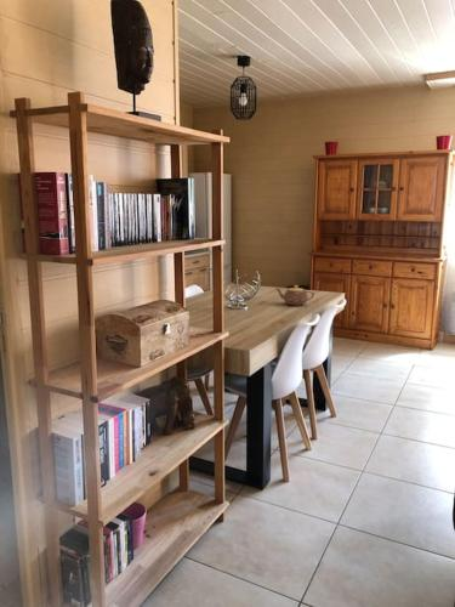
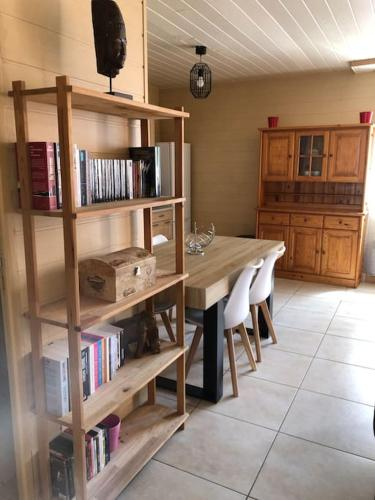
- teapot [275,284,315,307]
